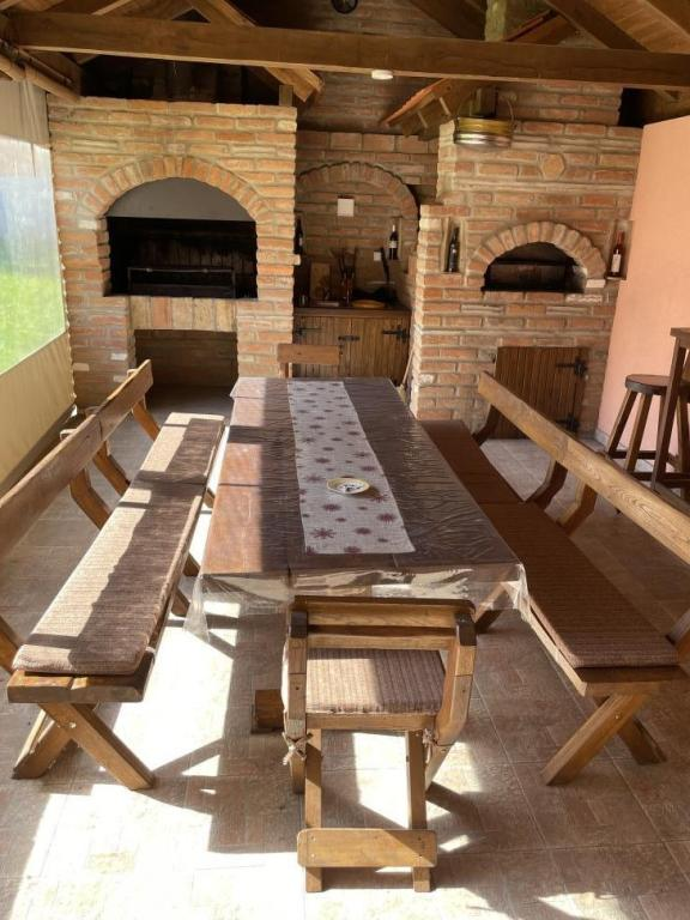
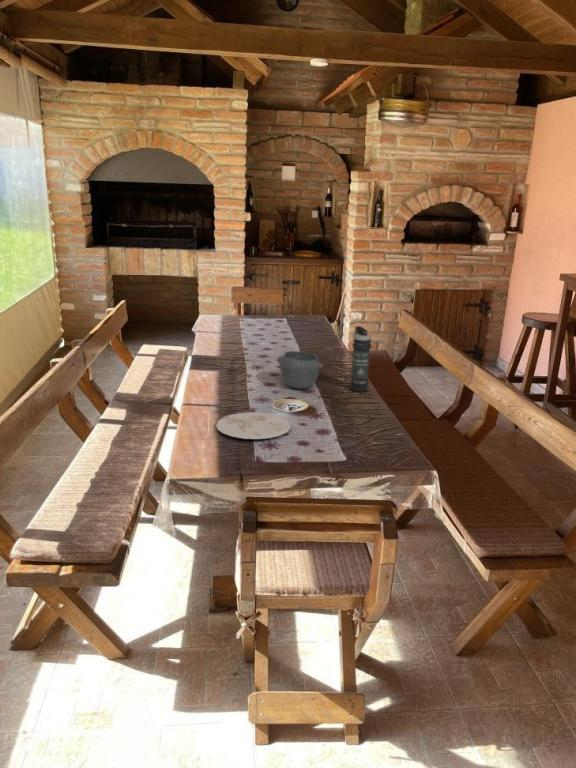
+ bowl [276,350,325,390]
+ plate [215,411,292,440]
+ smoke grenade [349,325,372,393]
